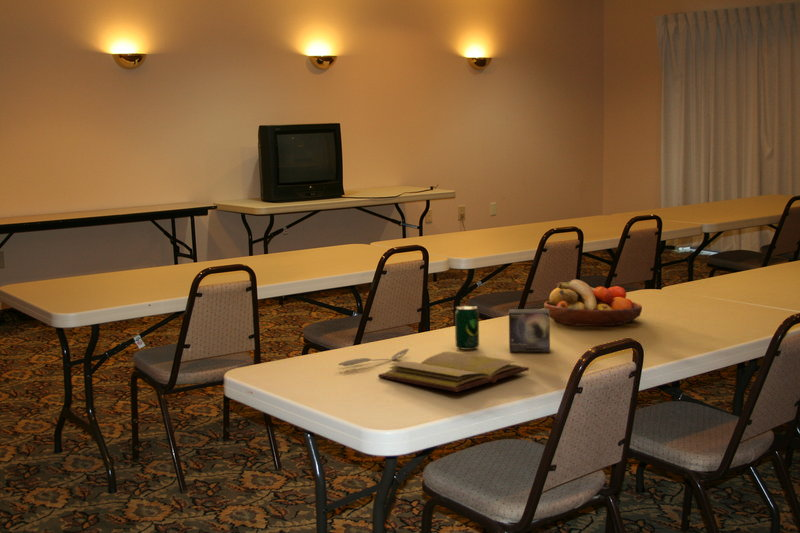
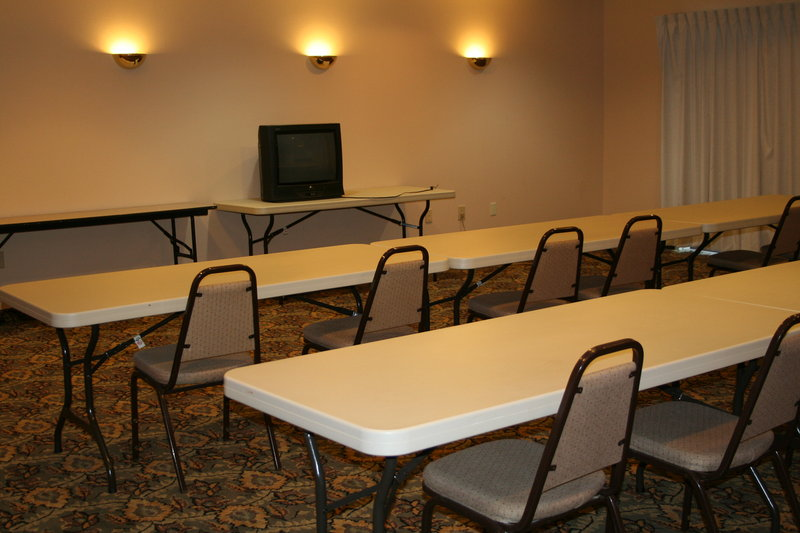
- diary [377,350,530,393]
- spoon [337,348,410,367]
- small box [508,308,551,353]
- fruit bowl [543,279,643,327]
- beverage can [454,305,480,351]
